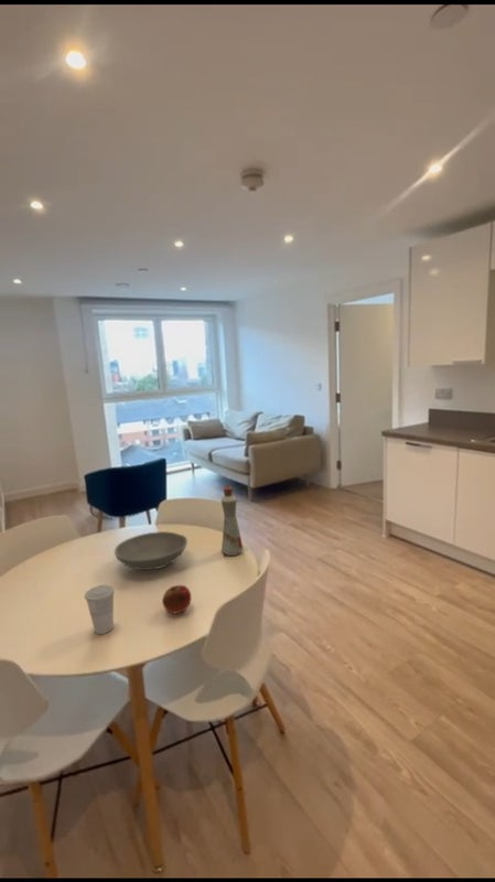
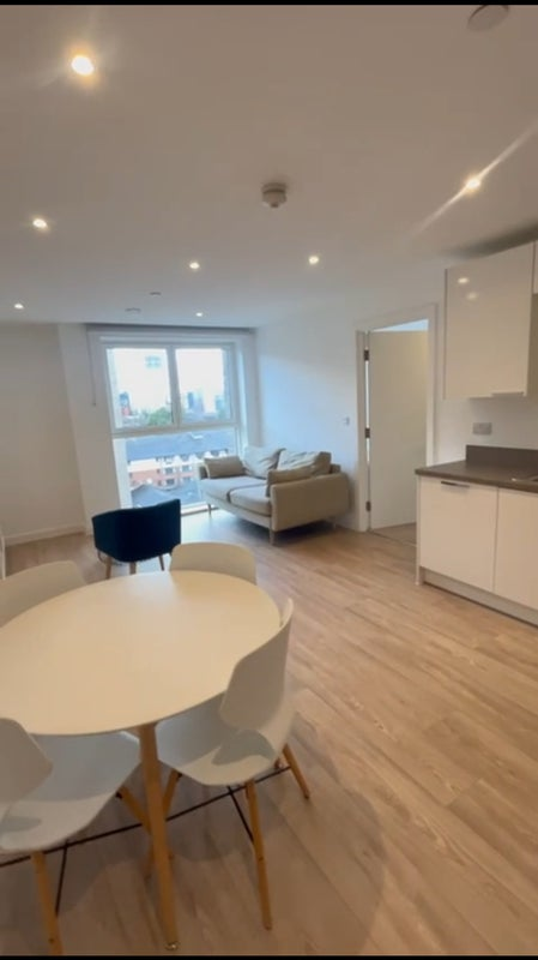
- bottle [220,485,244,557]
- cup [84,584,116,635]
- bowl [114,530,189,571]
- fruit [161,584,192,614]
